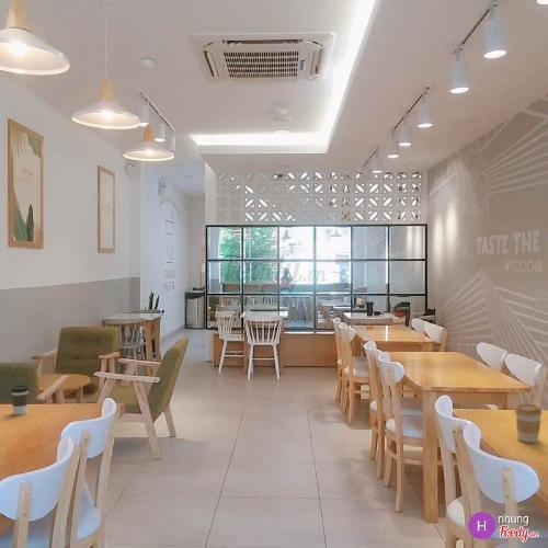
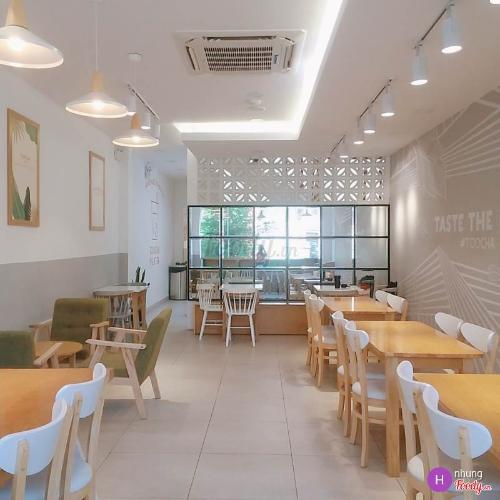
- coffee cup [514,403,543,444]
- coffee cup [10,385,31,416]
